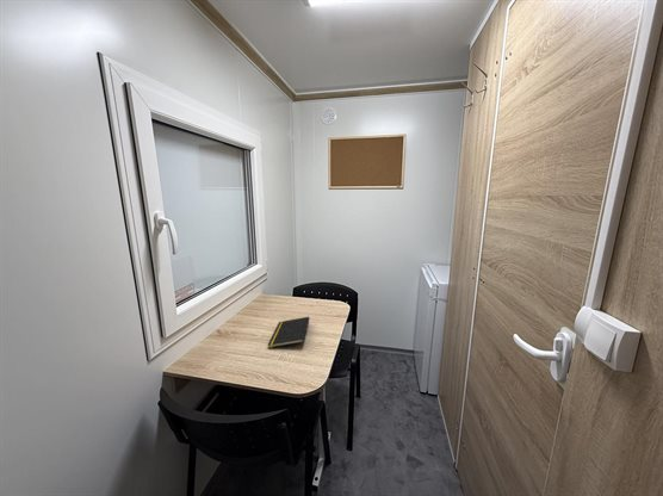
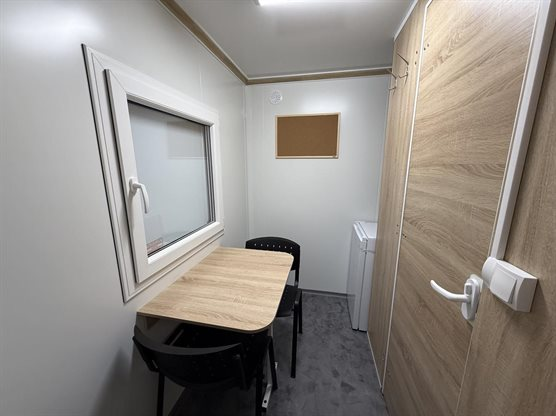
- notepad [266,316,310,349]
